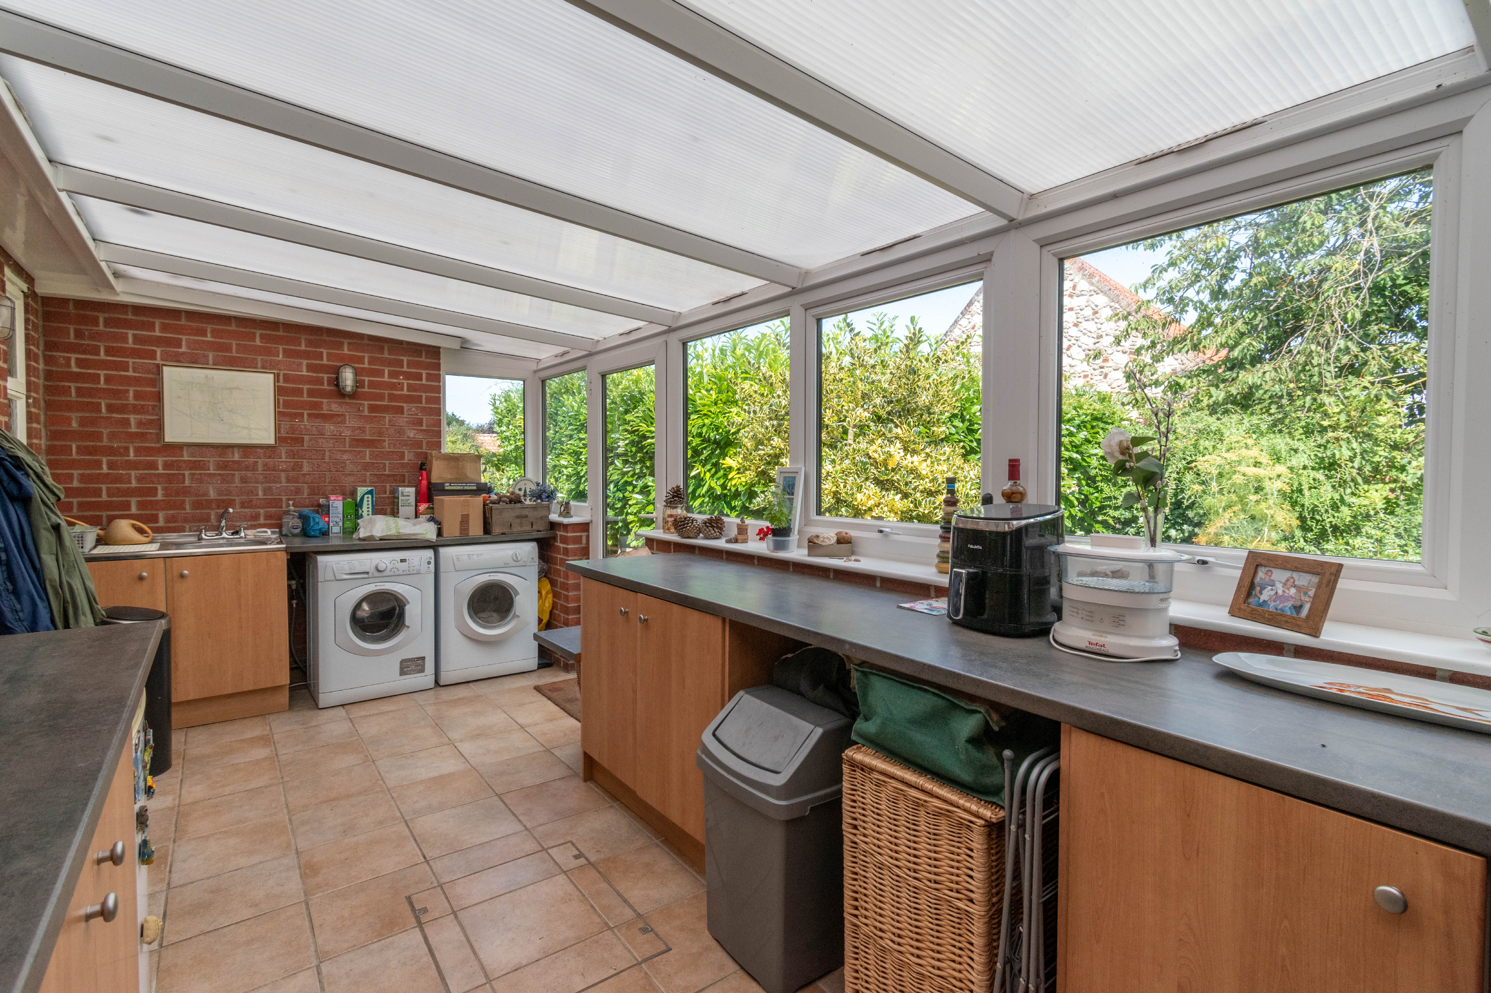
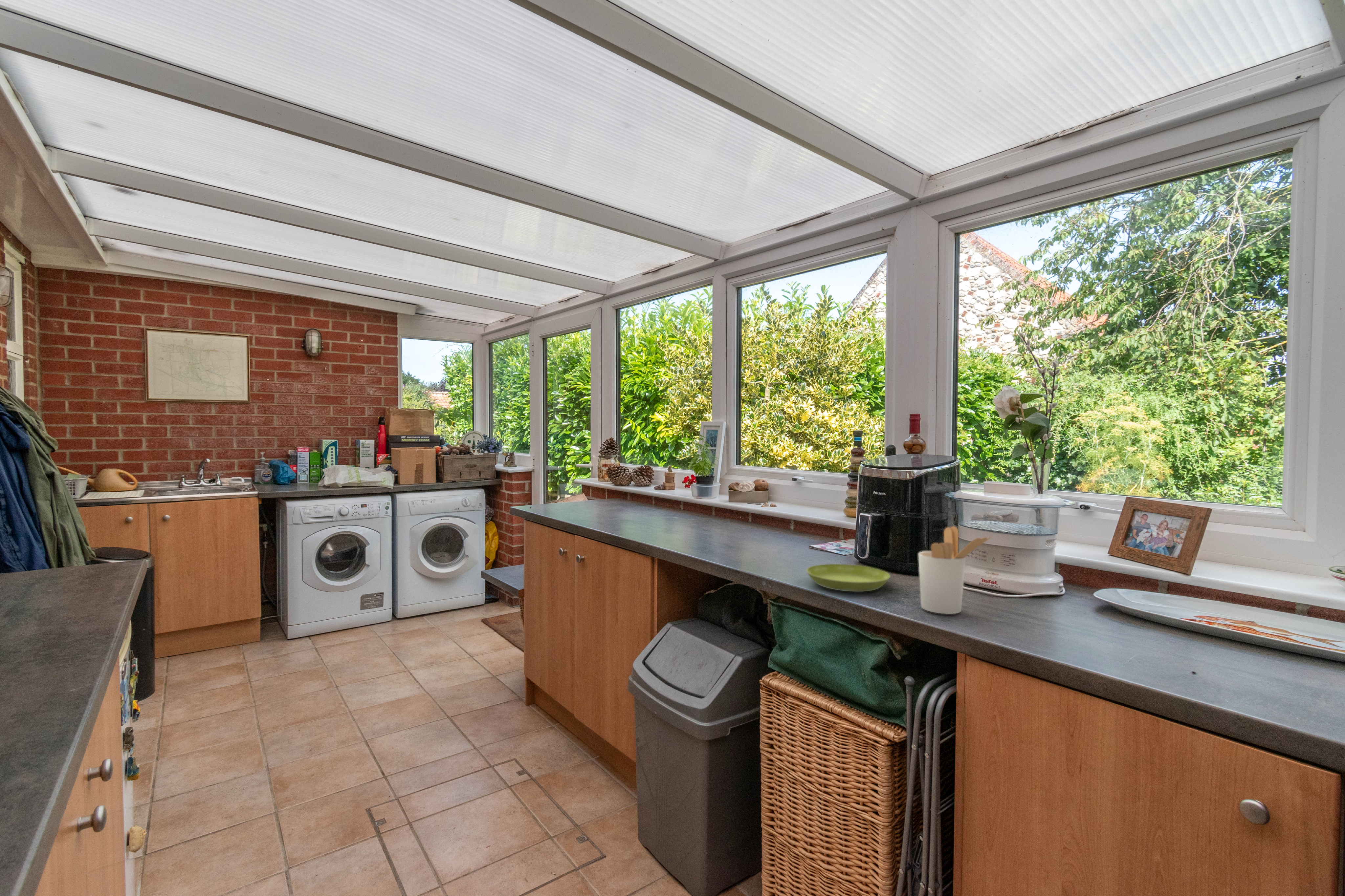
+ utensil holder [918,526,993,614]
+ saucer [806,564,891,592]
